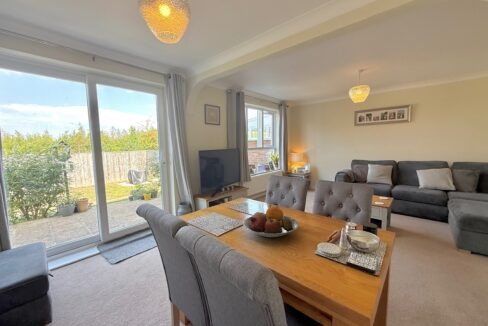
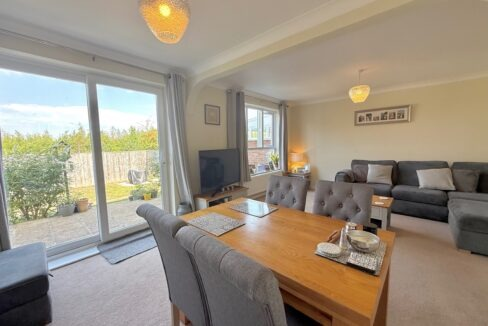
- fruit bowl [242,204,299,238]
